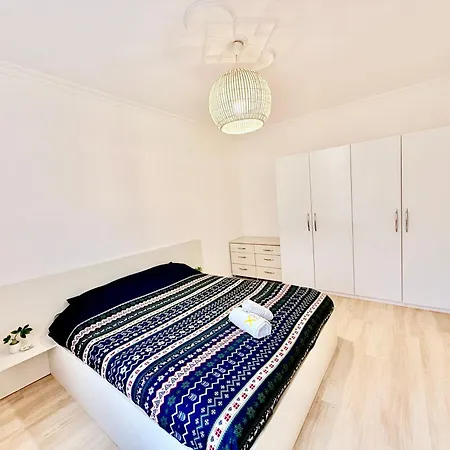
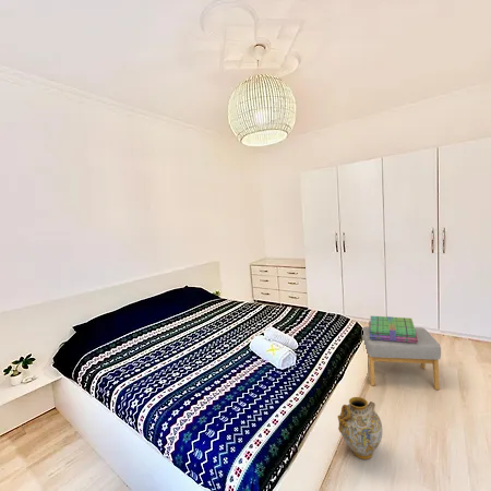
+ footstool [361,326,442,391]
+ ceramic jug [337,396,383,460]
+ stack of books [368,315,418,343]
